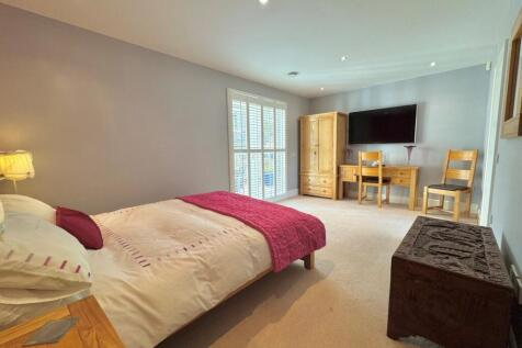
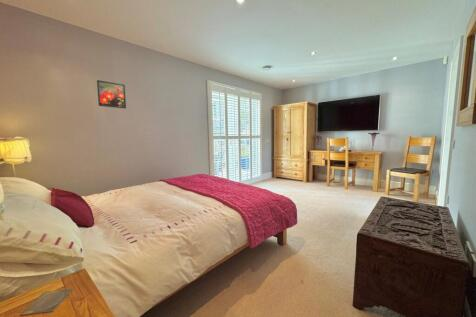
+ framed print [96,79,127,109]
